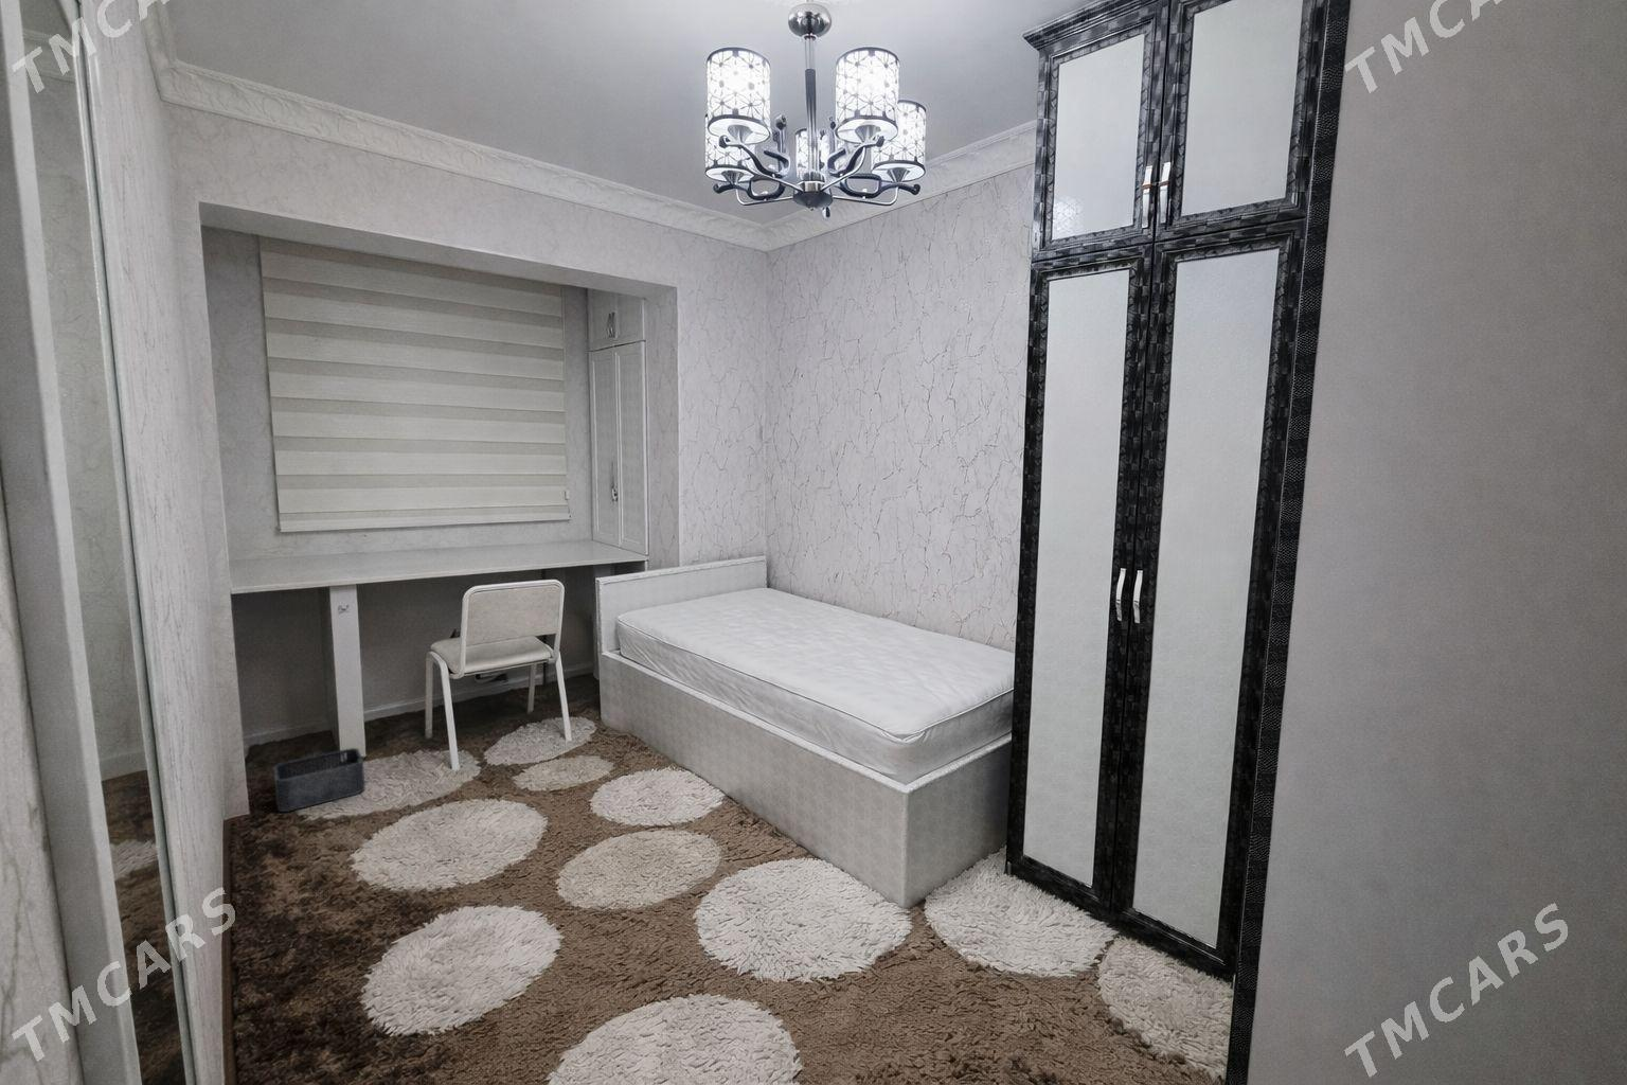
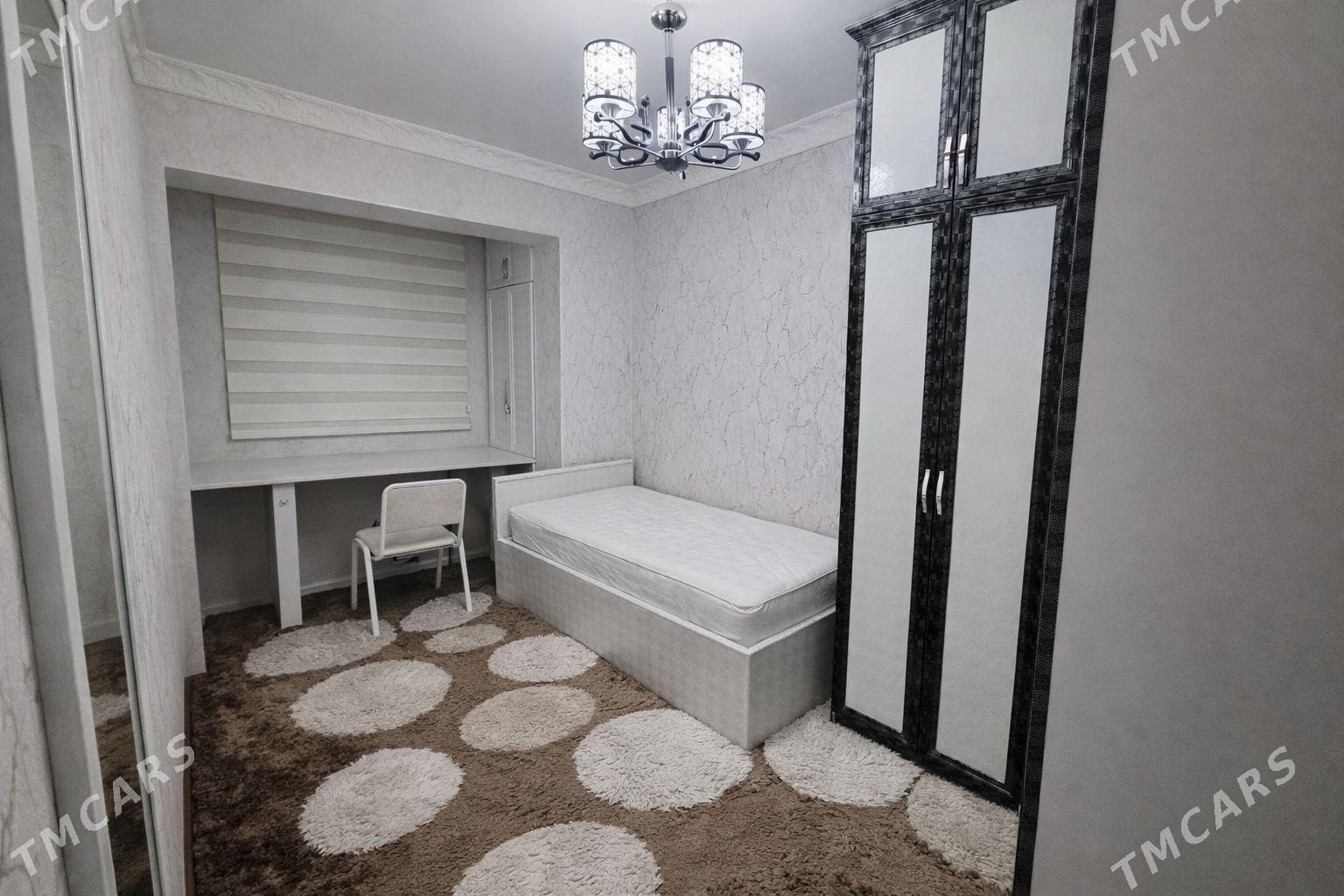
- storage bin [272,747,367,813]
